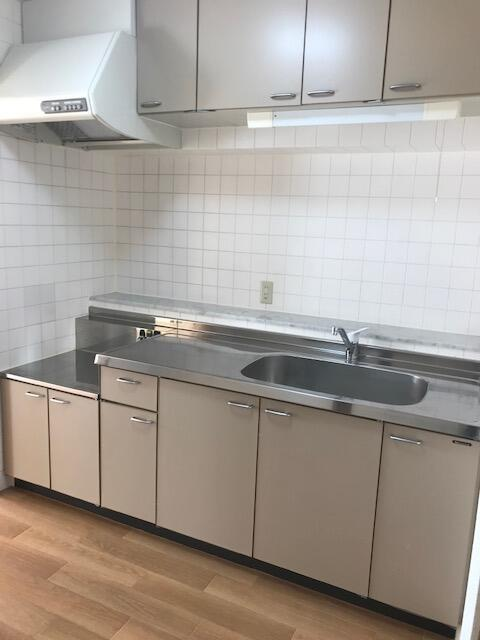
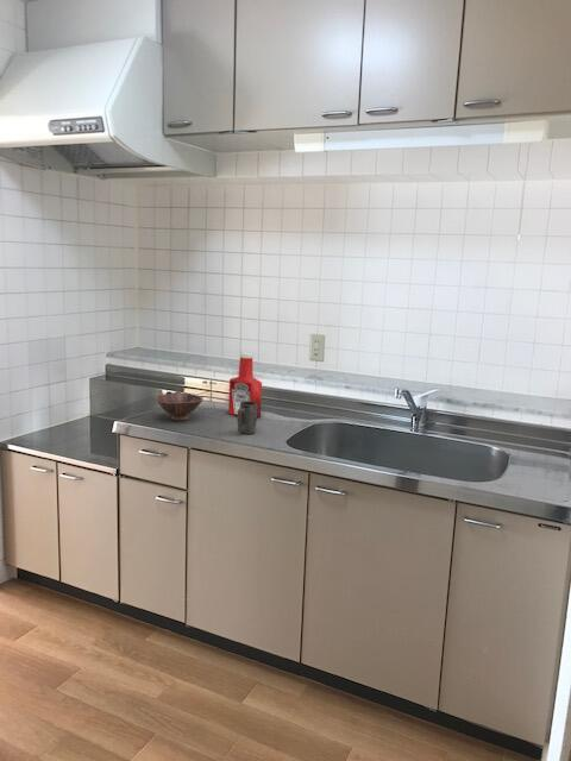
+ bowl [155,391,205,422]
+ soap bottle [227,351,263,419]
+ mug [237,402,258,435]
